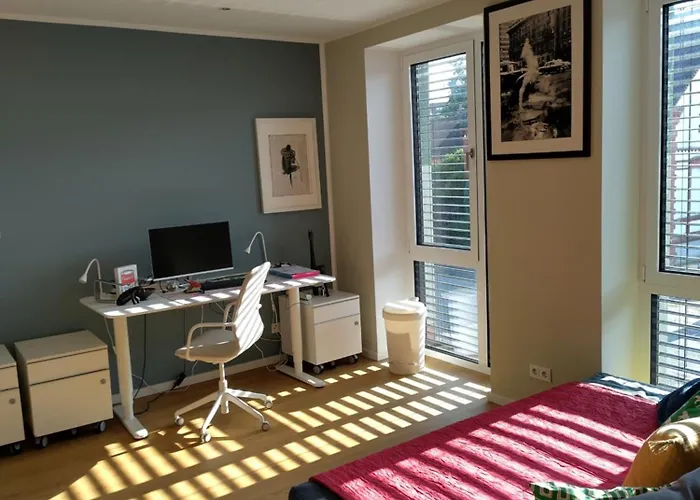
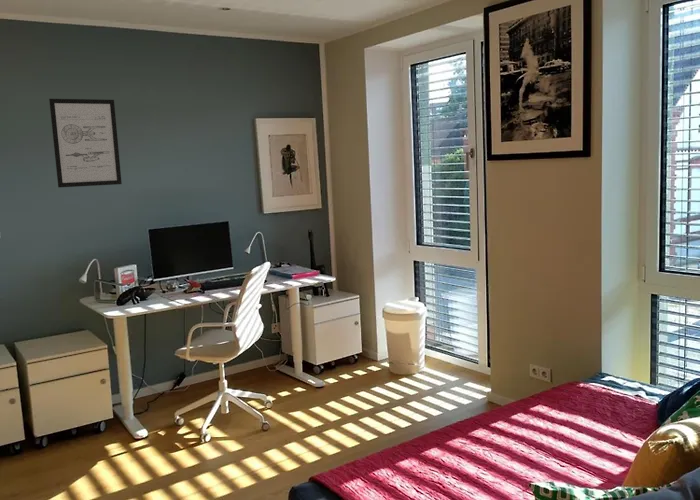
+ wall art [48,98,123,188]
